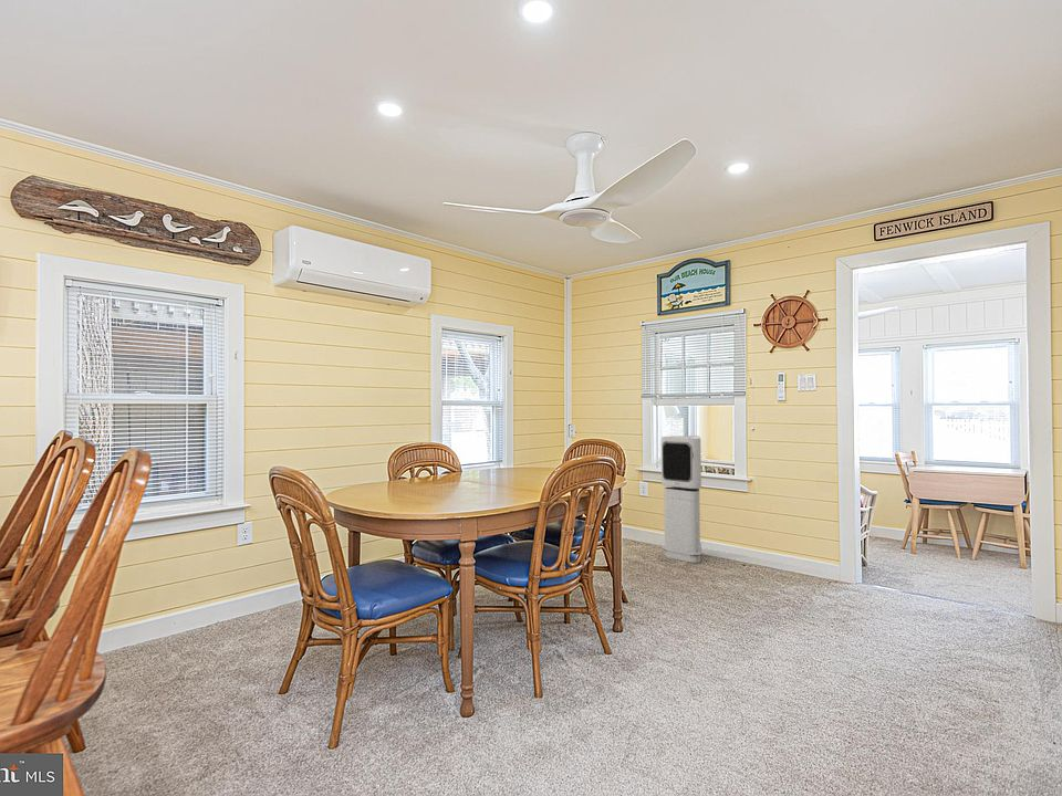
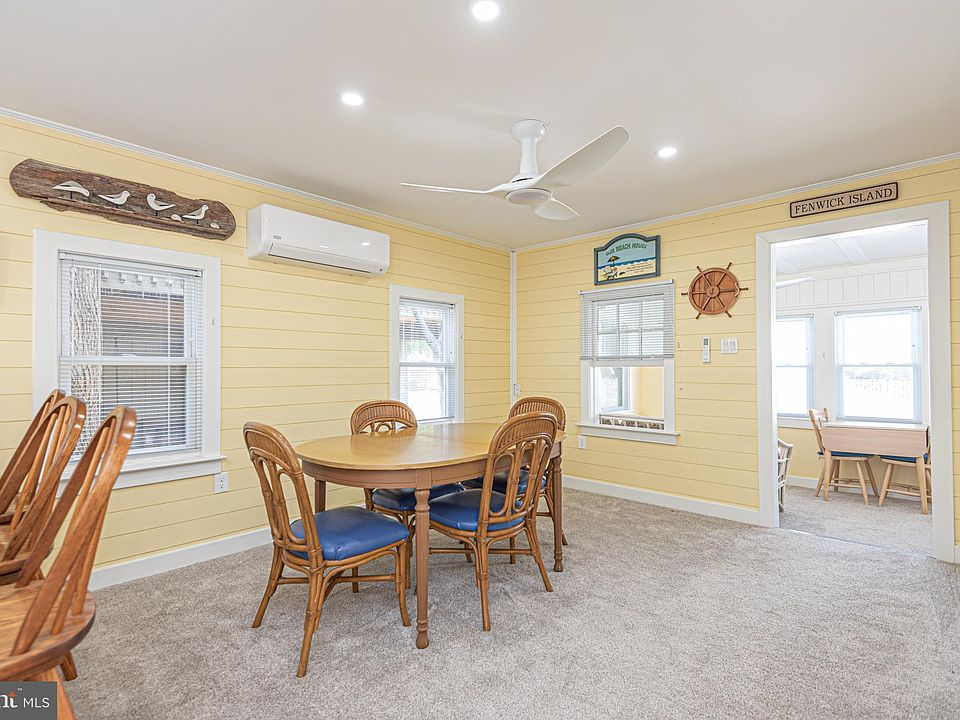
- air purifier [660,434,702,564]
